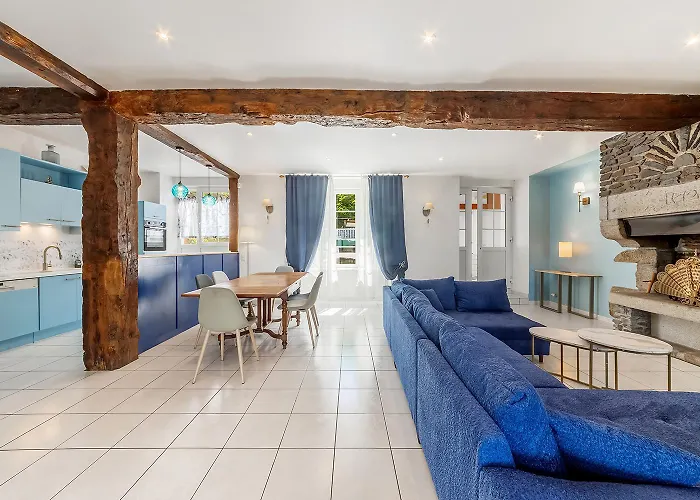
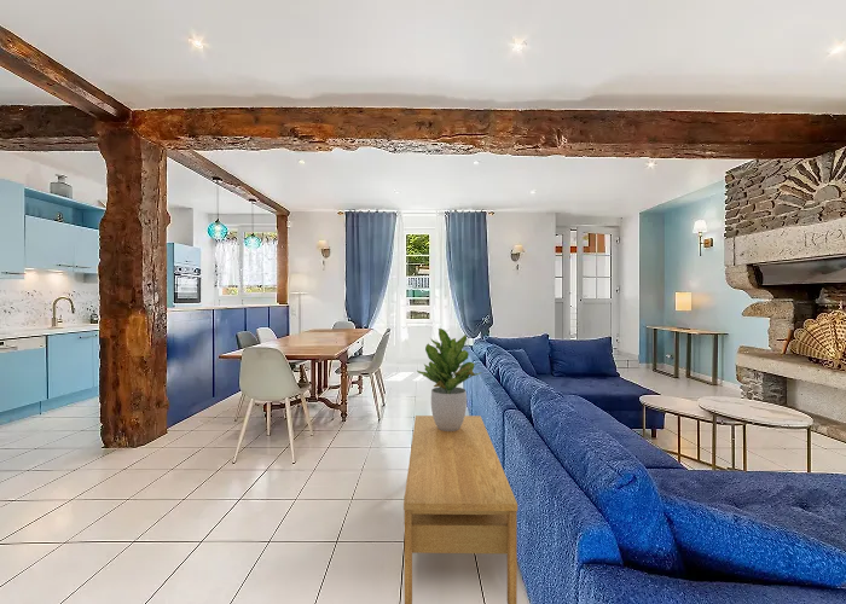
+ potted plant [416,327,482,431]
+ coffee table [402,414,518,604]
